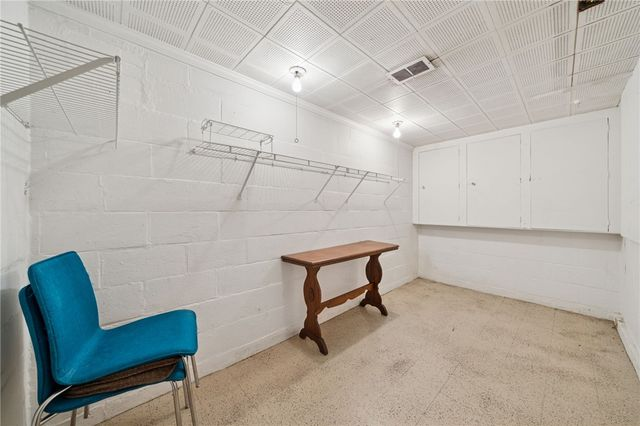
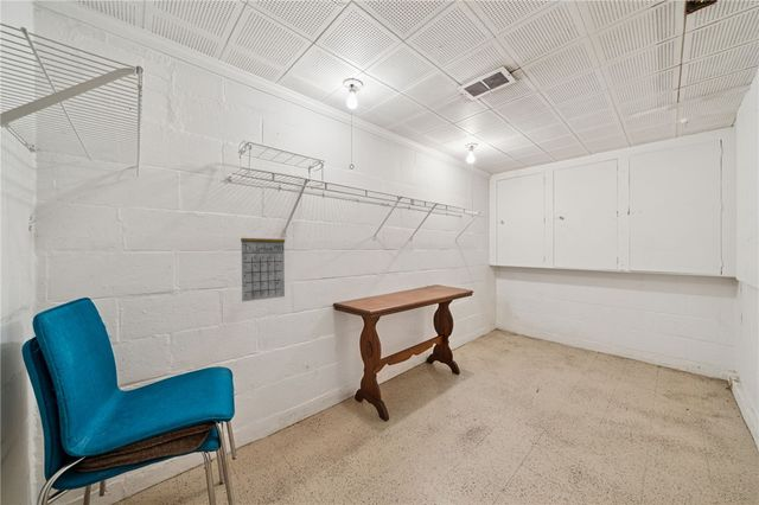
+ calendar [240,225,286,302]
